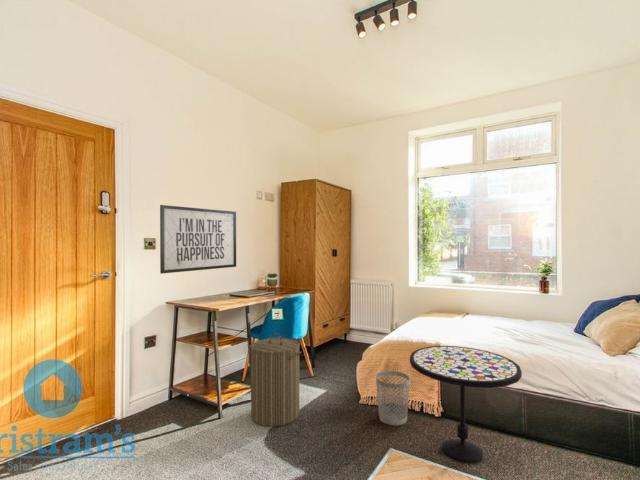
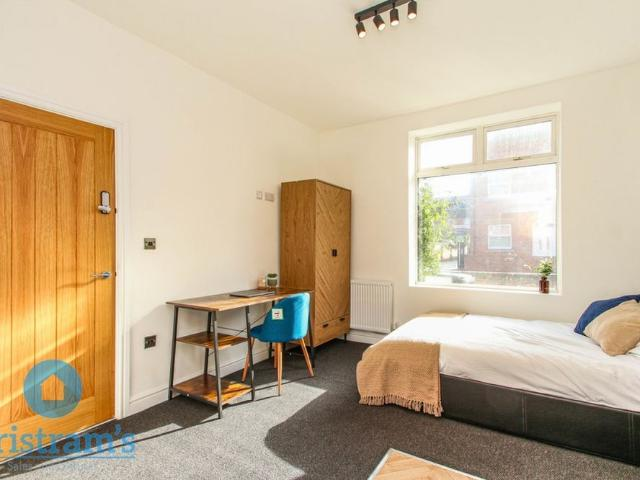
- mirror [159,204,237,275]
- wastebasket [375,370,411,426]
- side table [409,345,523,464]
- laundry hamper [249,332,302,428]
